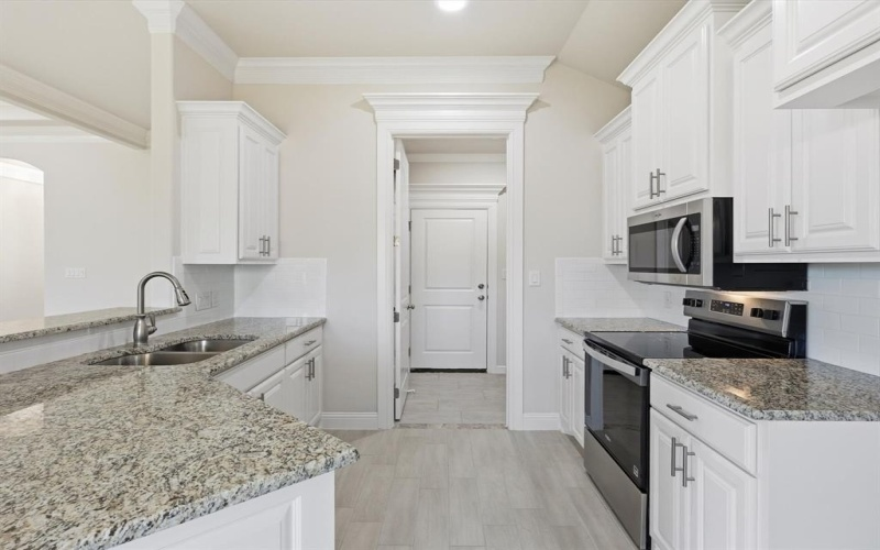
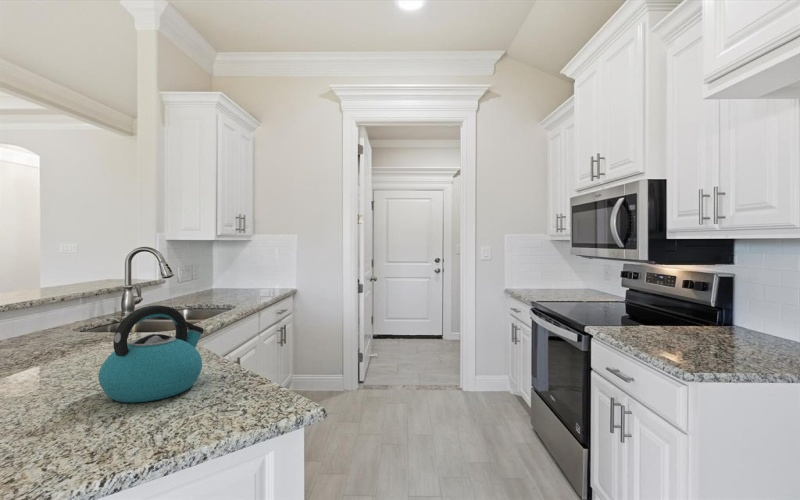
+ kettle [97,304,205,403]
